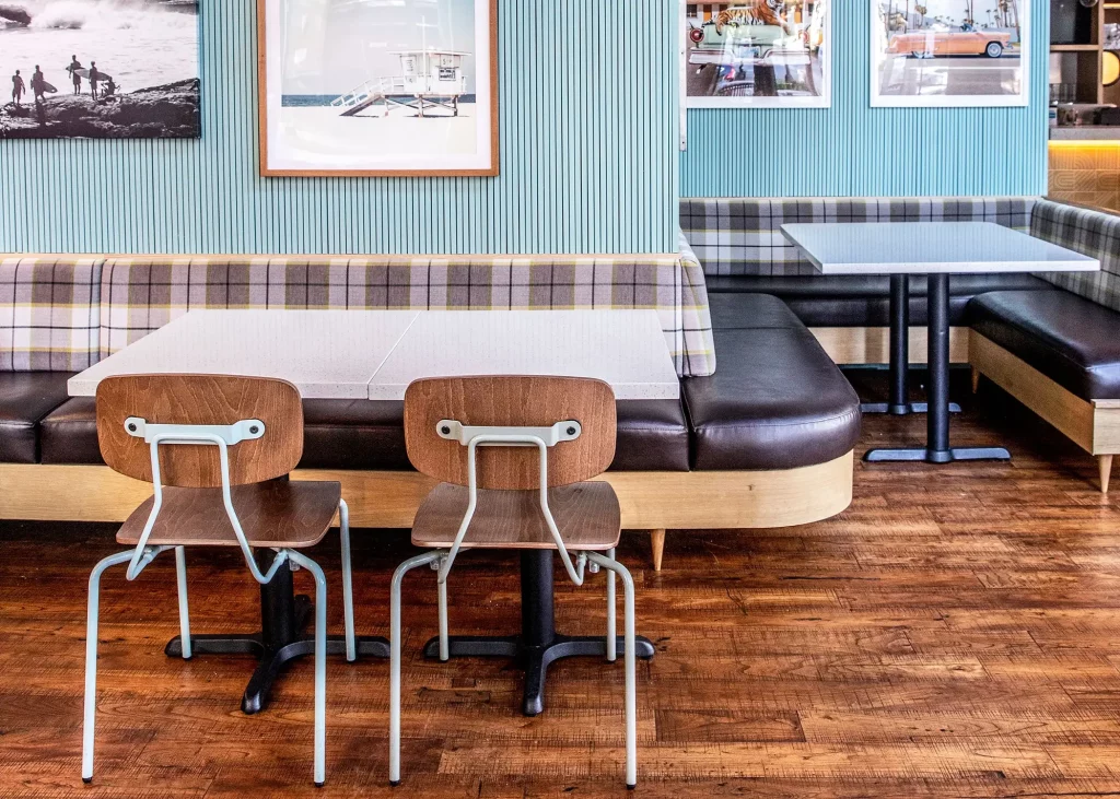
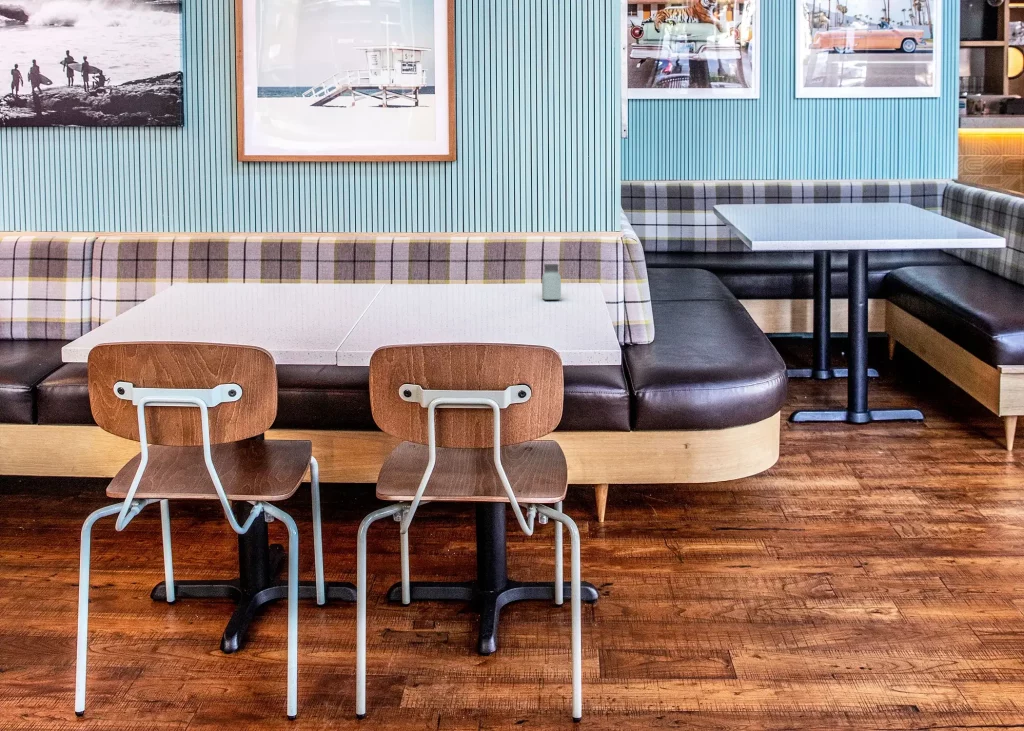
+ saltshaker [541,263,562,301]
